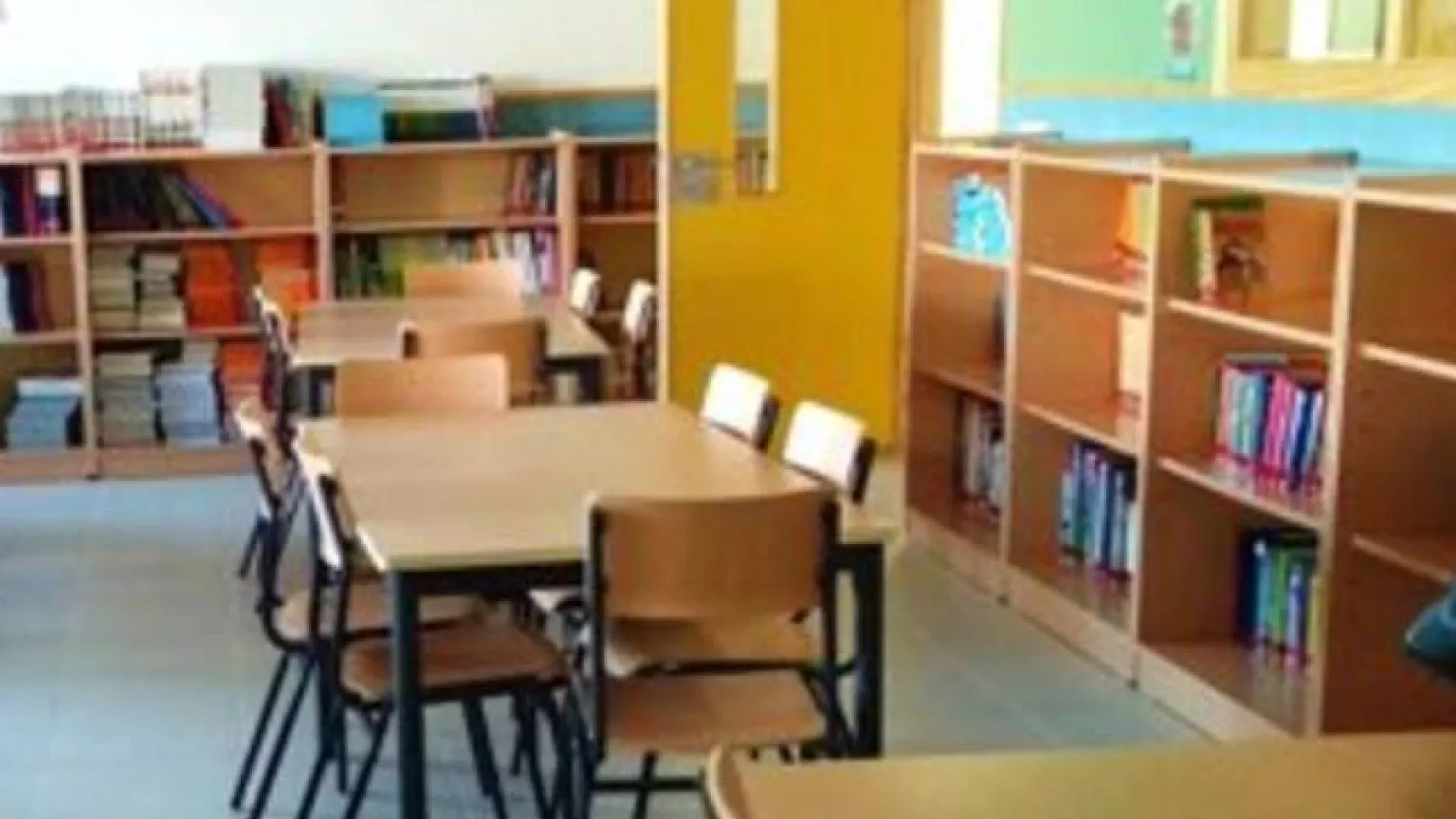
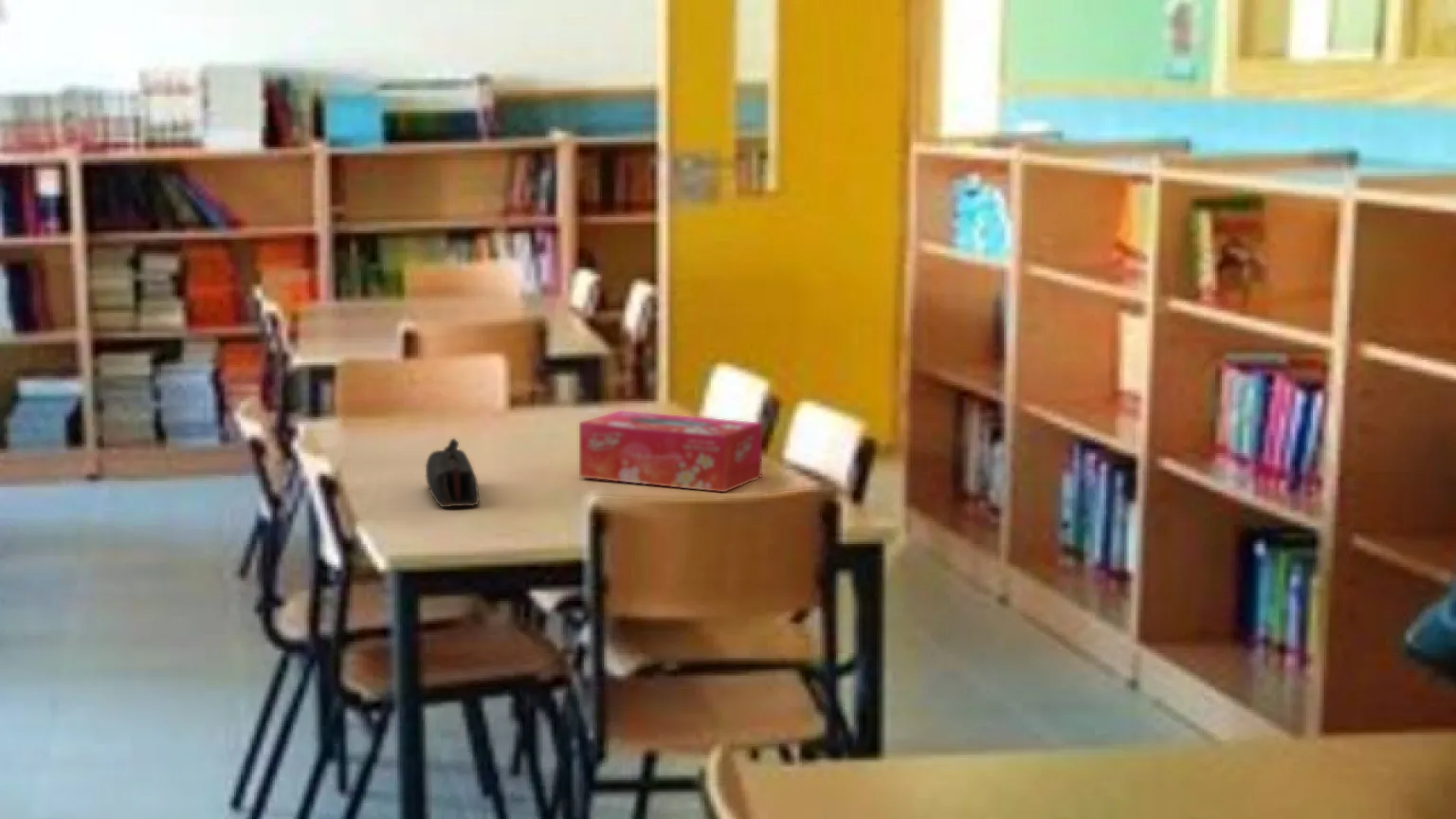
+ pencil case [425,437,481,508]
+ tissue box [578,410,763,493]
